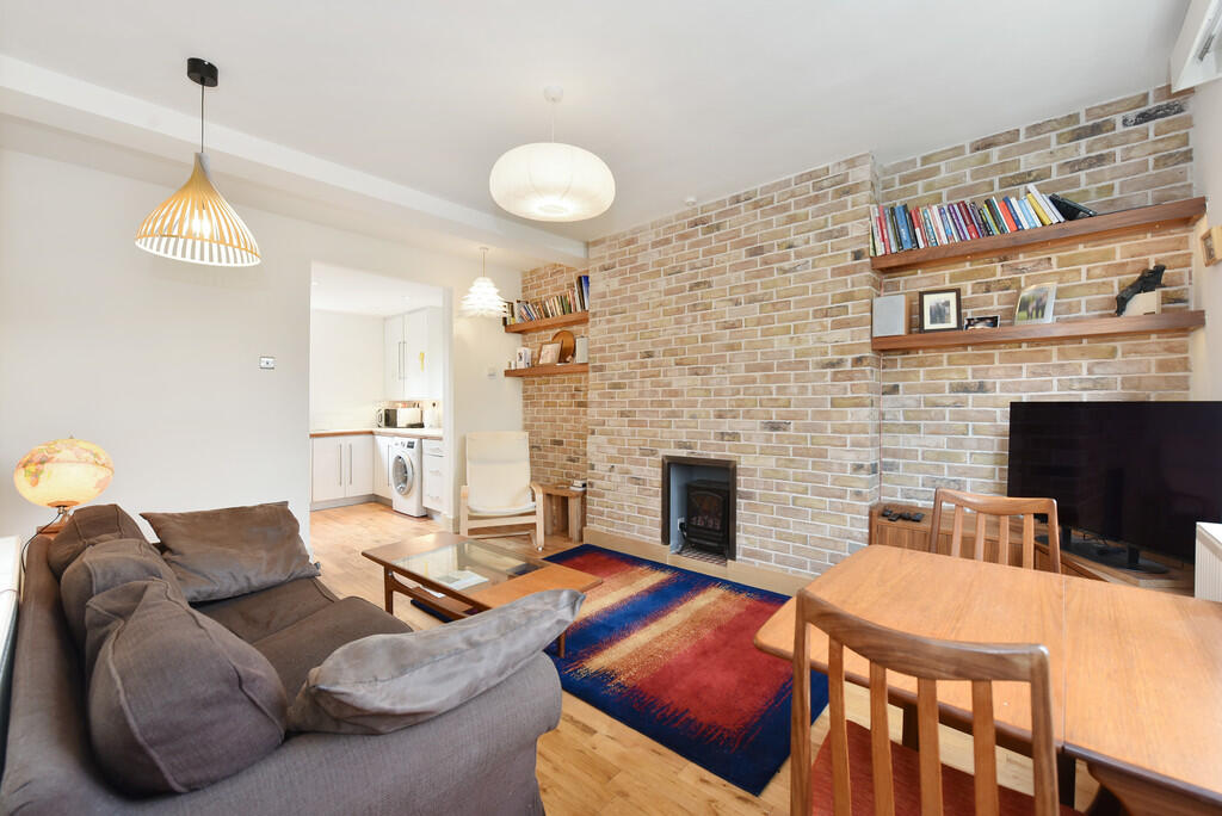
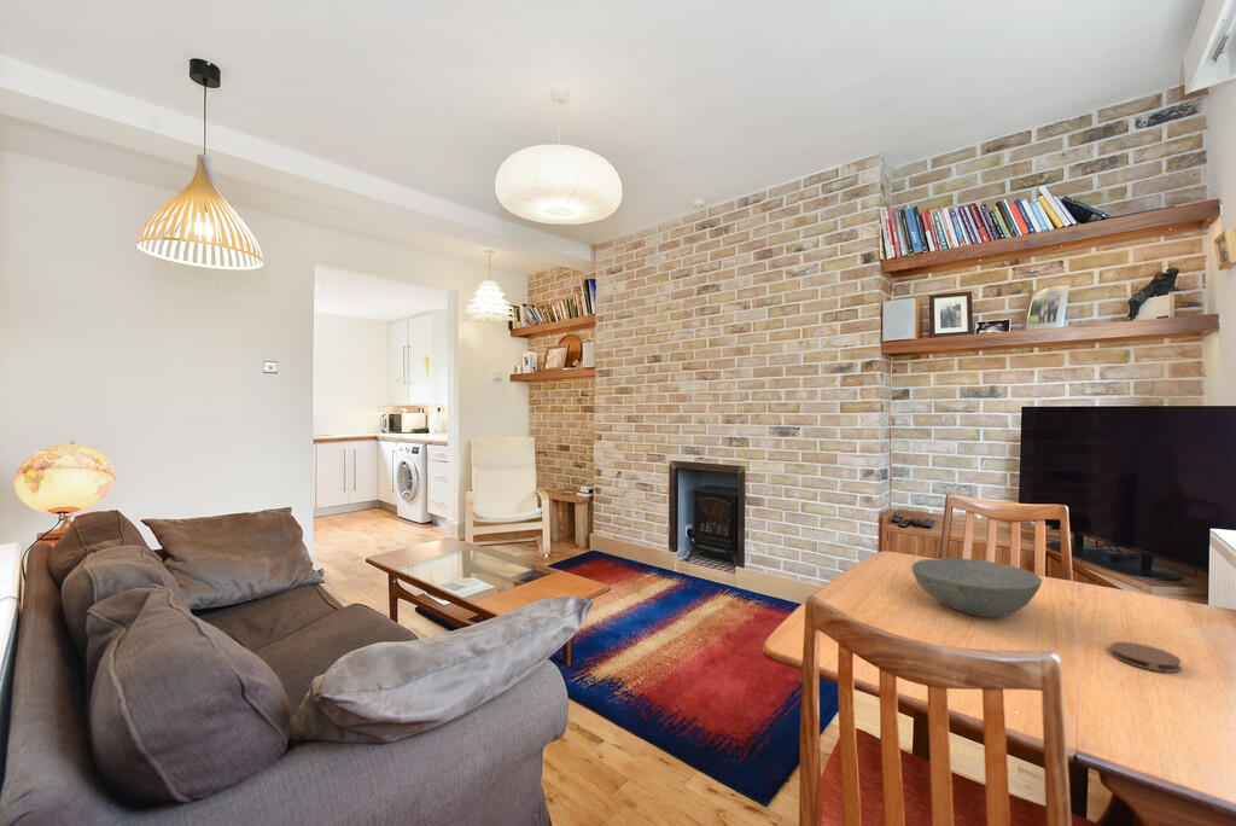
+ bowl [910,557,1043,618]
+ coaster [1109,641,1183,674]
